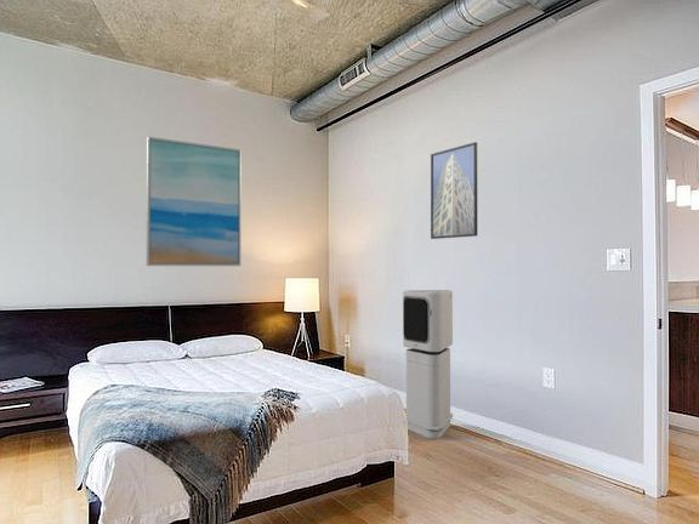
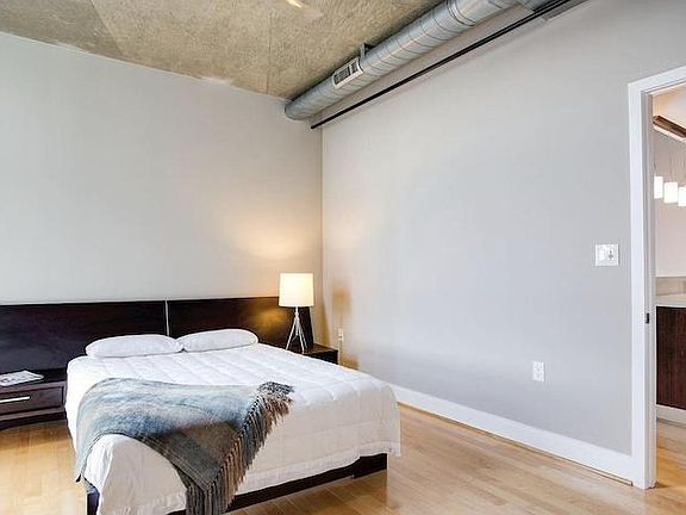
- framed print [430,141,478,240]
- air purifier [402,289,454,440]
- wall art [146,136,243,267]
